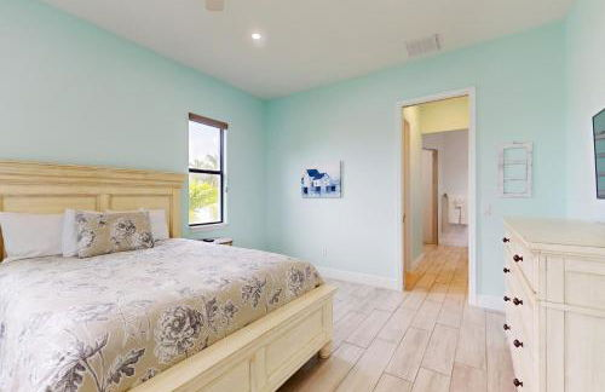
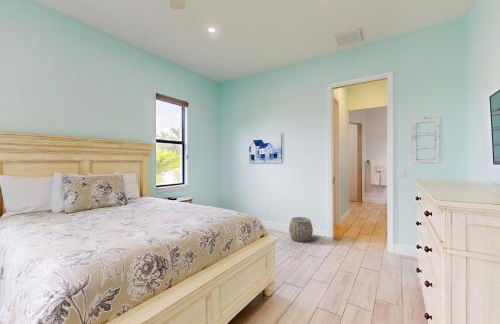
+ woven basket [288,216,314,243]
